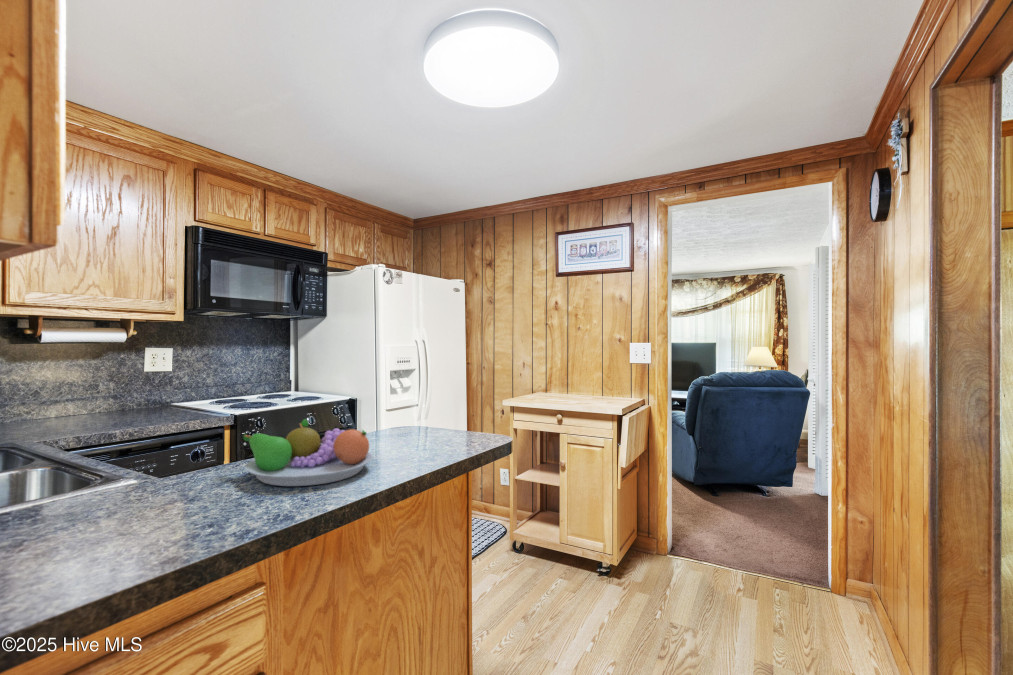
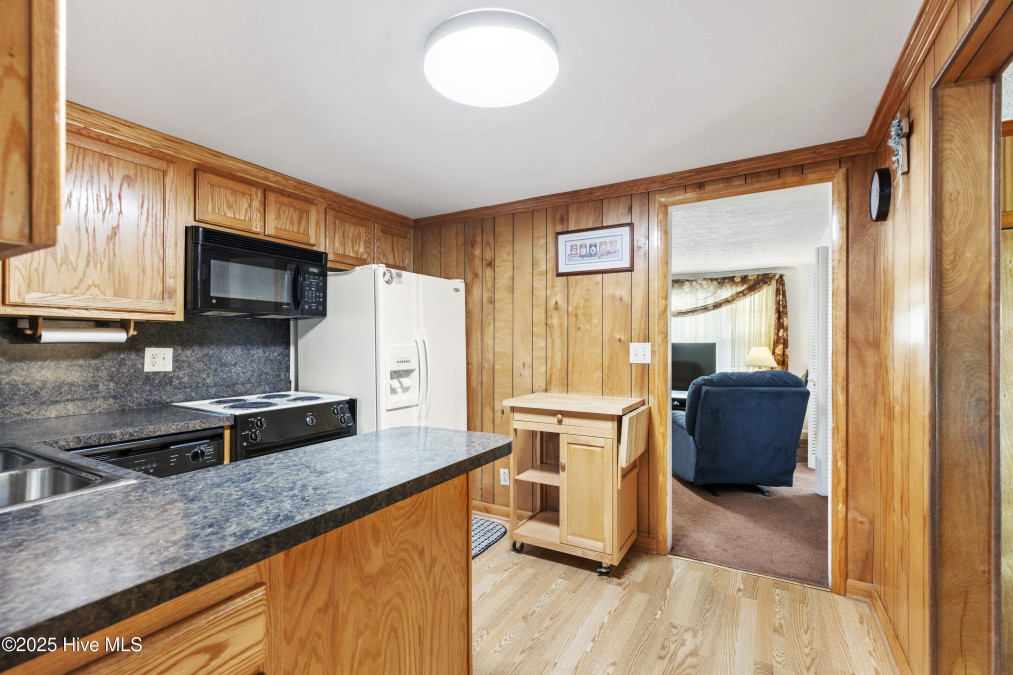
- fruit bowl [242,418,373,487]
